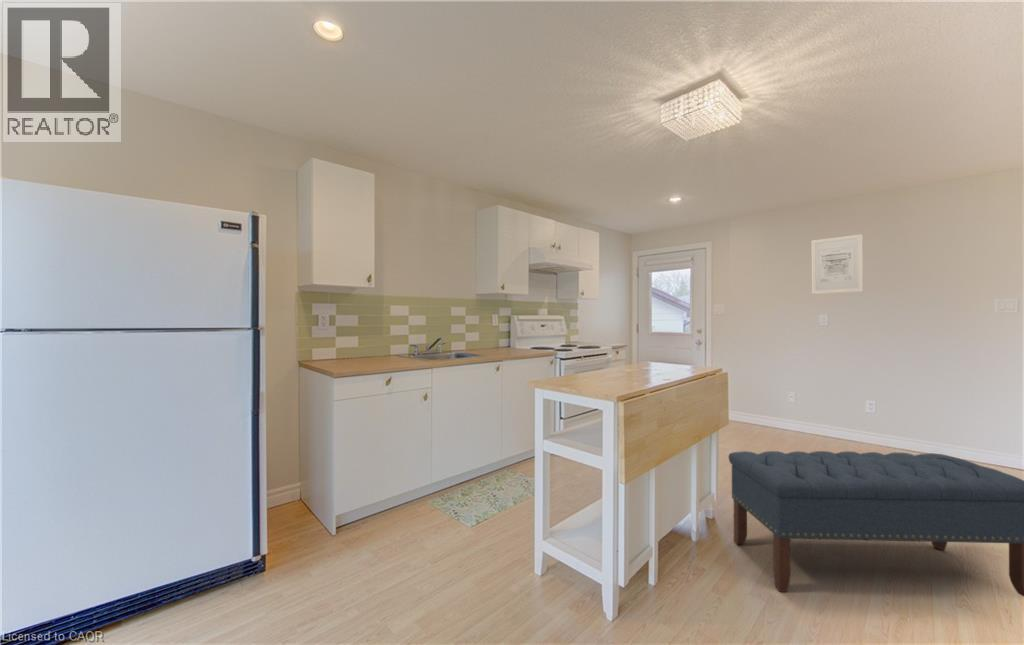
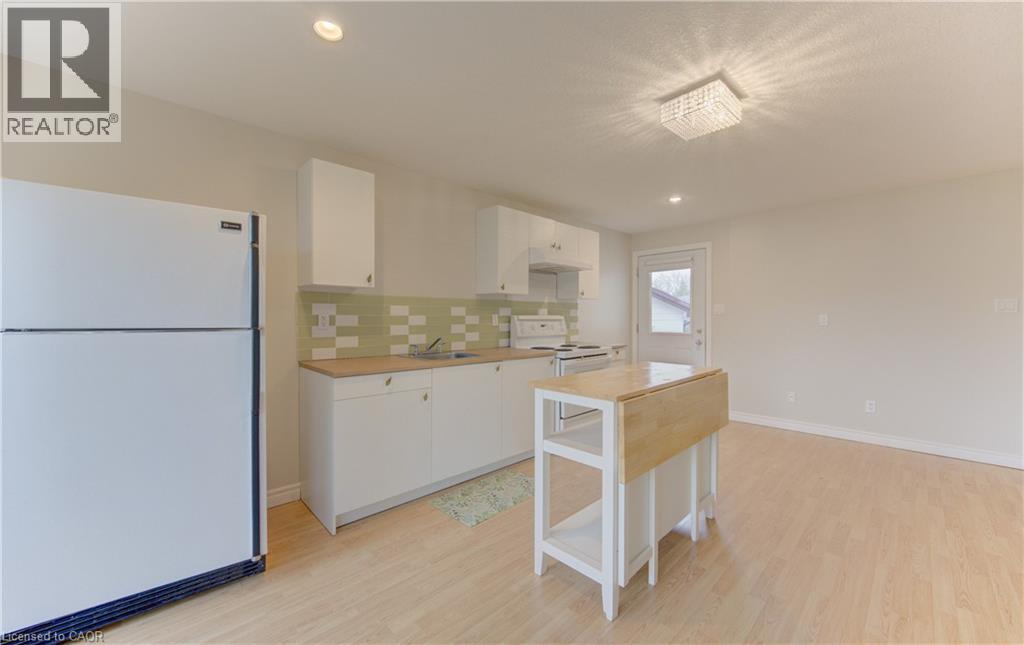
- bench [728,450,1024,598]
- wall art [811,233,864,295]
